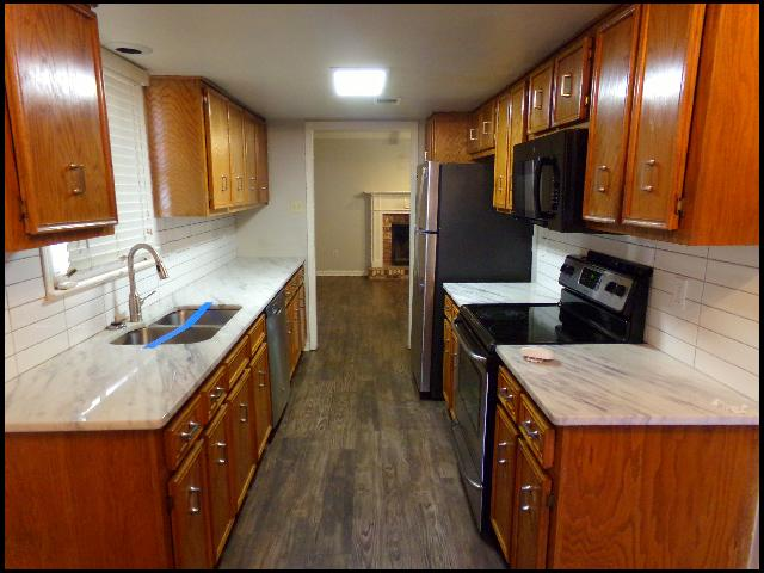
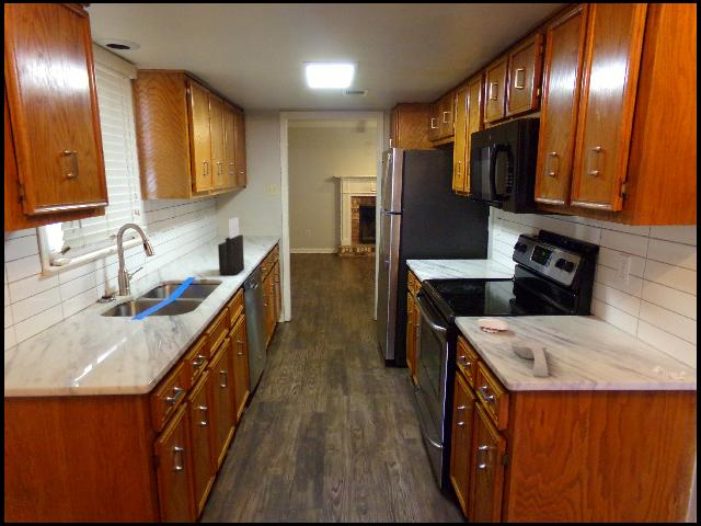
+ knife block [217,216,245,276]
+ spoon rest [509,340,550,378]
